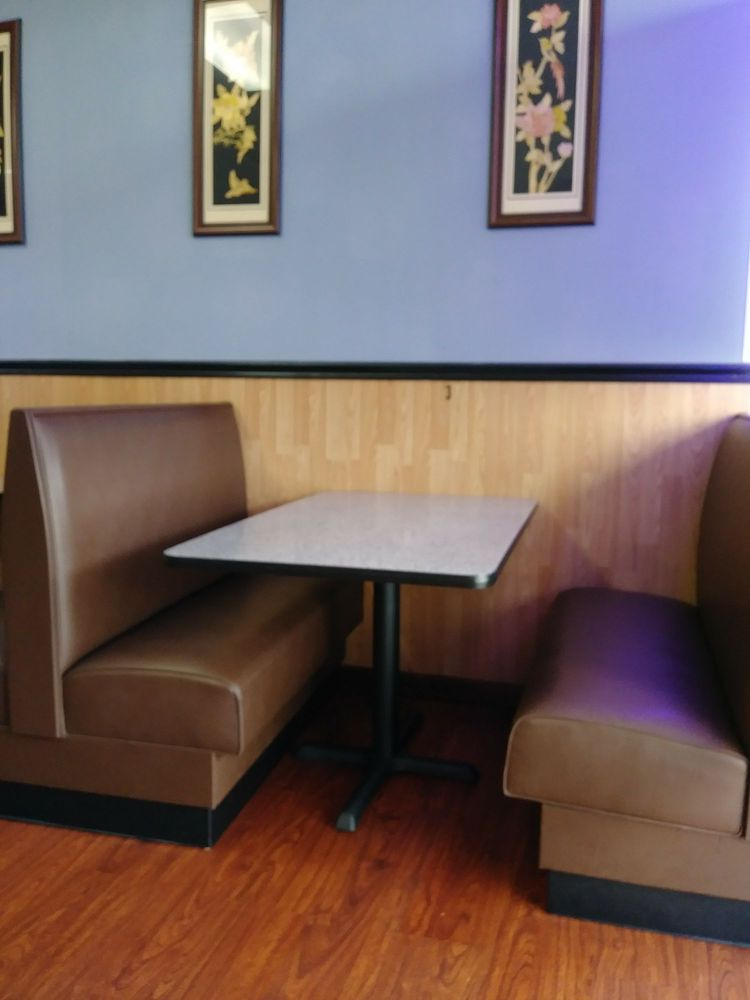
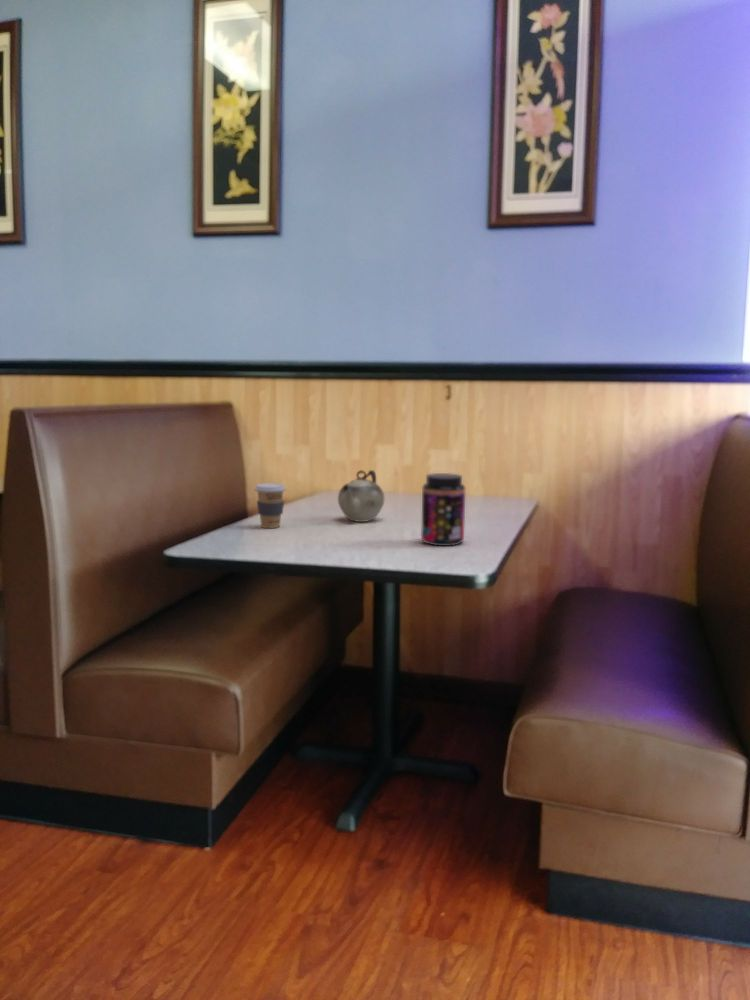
+ teapot [337,469,386,523]
+ jar [420,472,466,547]
+ coffee cup [253,482,287,529]
